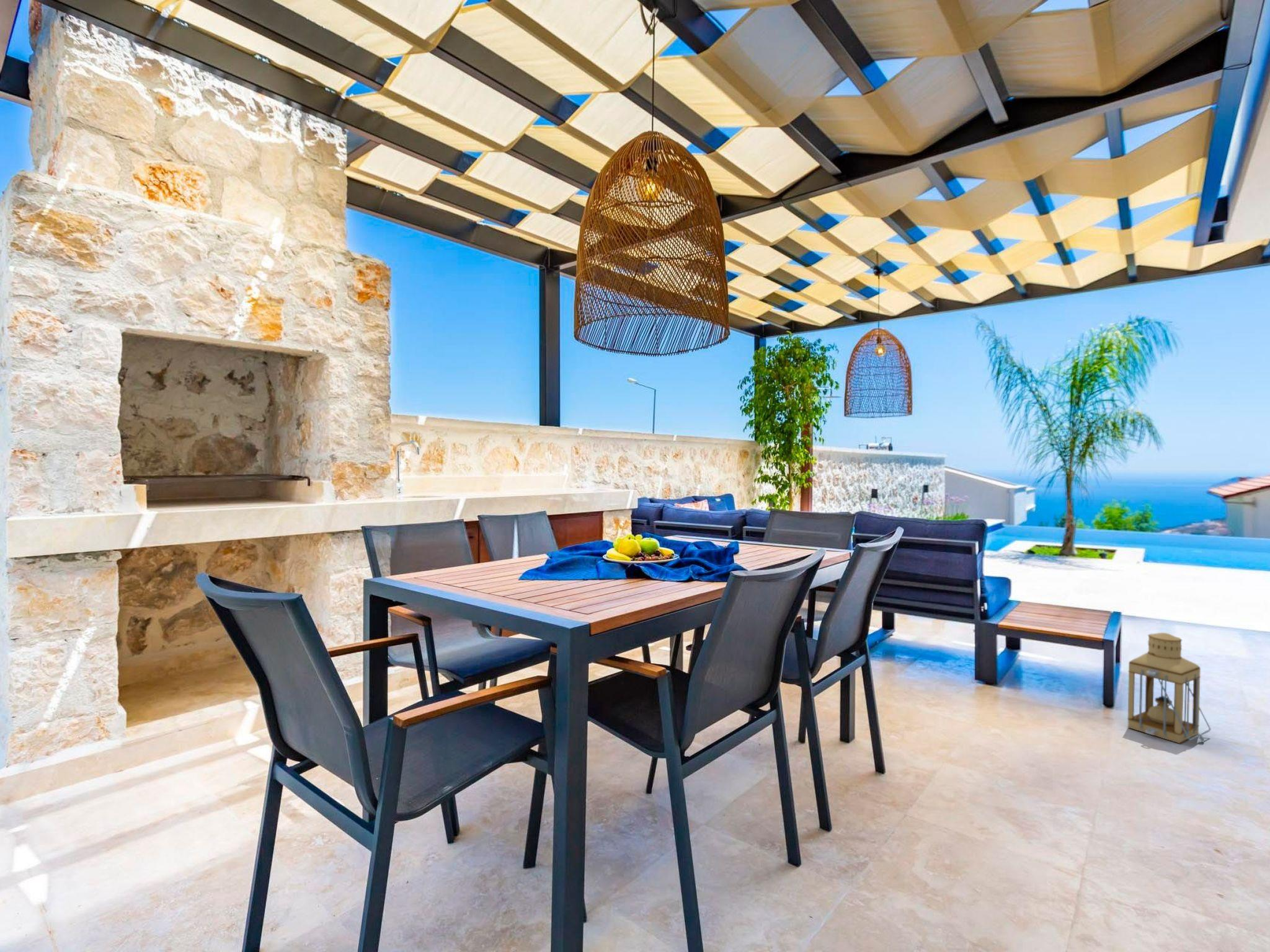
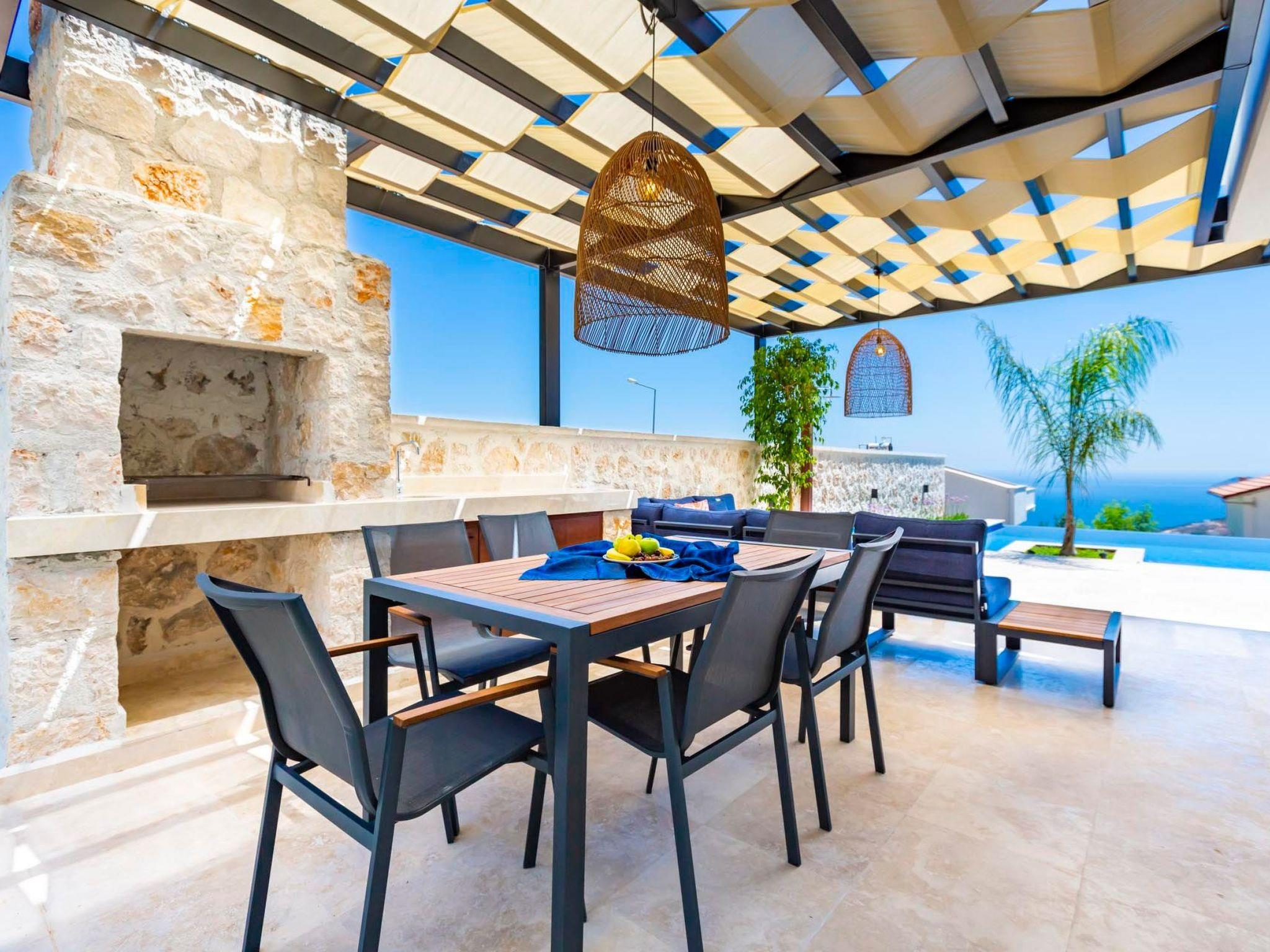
- lantern [1126,632,1212,744]
